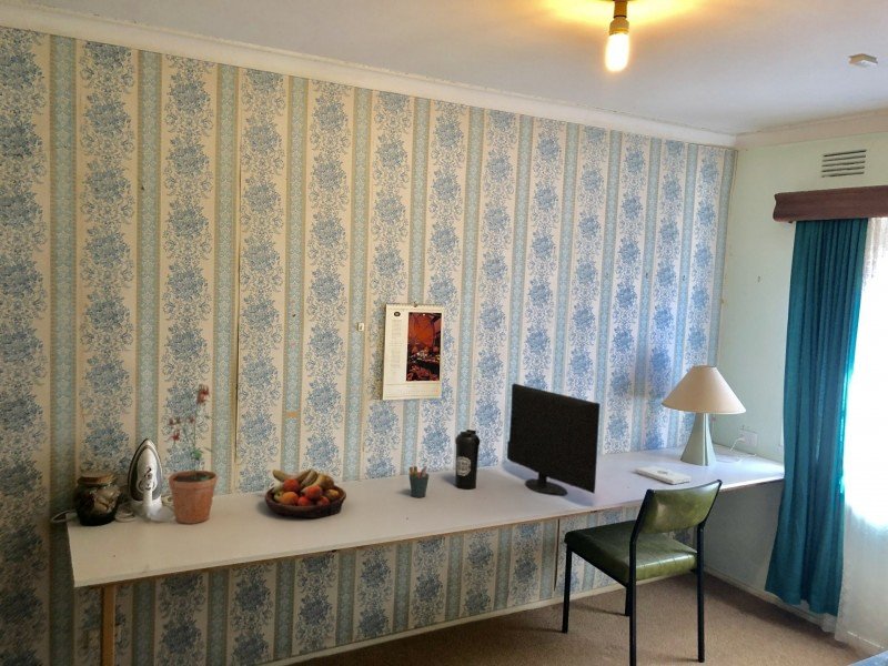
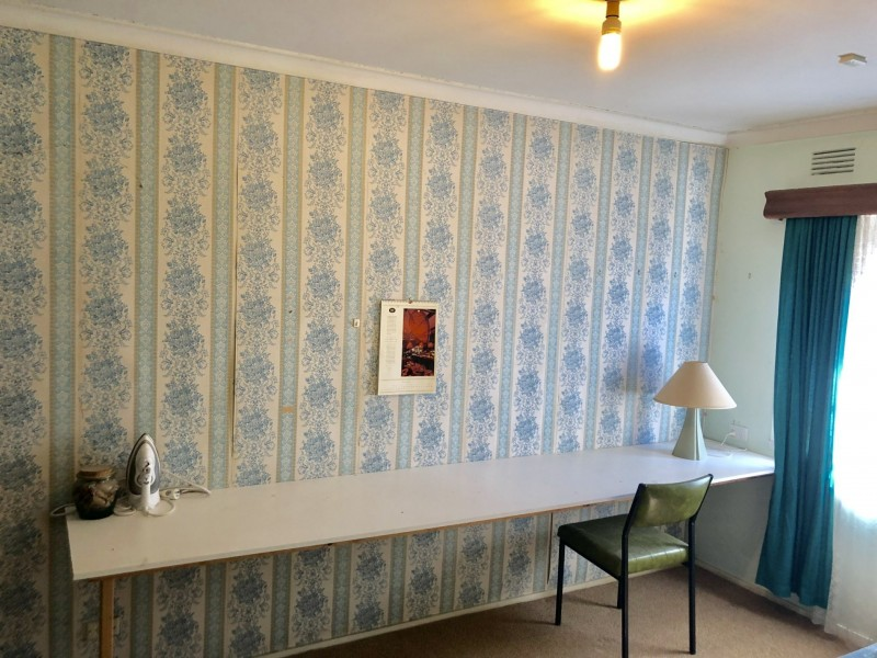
- potted plant [167,383,219,525]
- pen holder [408,465,431,498]
- notepad [635,465,692,485]
- water bottle [454,428,481,490]
- fruit bowl [264,467,347,519]
- computer monitor [506,382,601,496]
